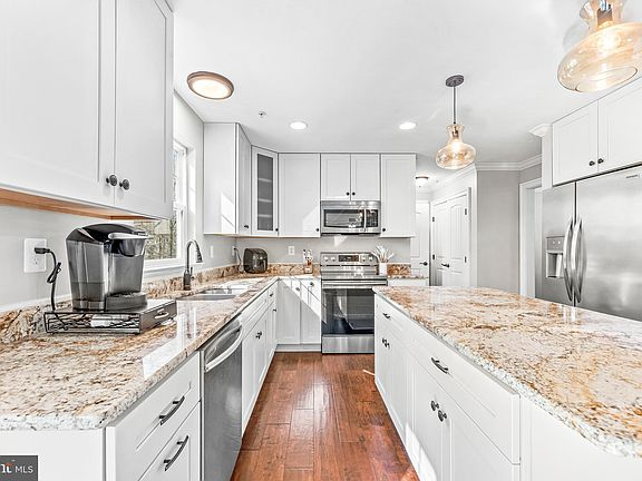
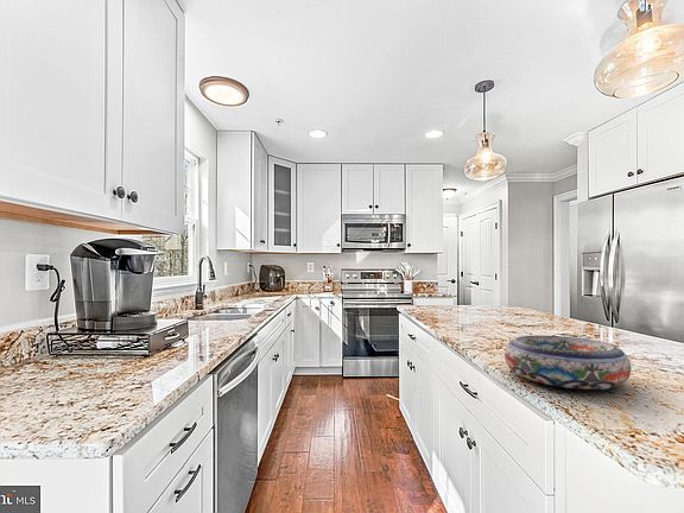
+ bowl [504,335,633,391]
